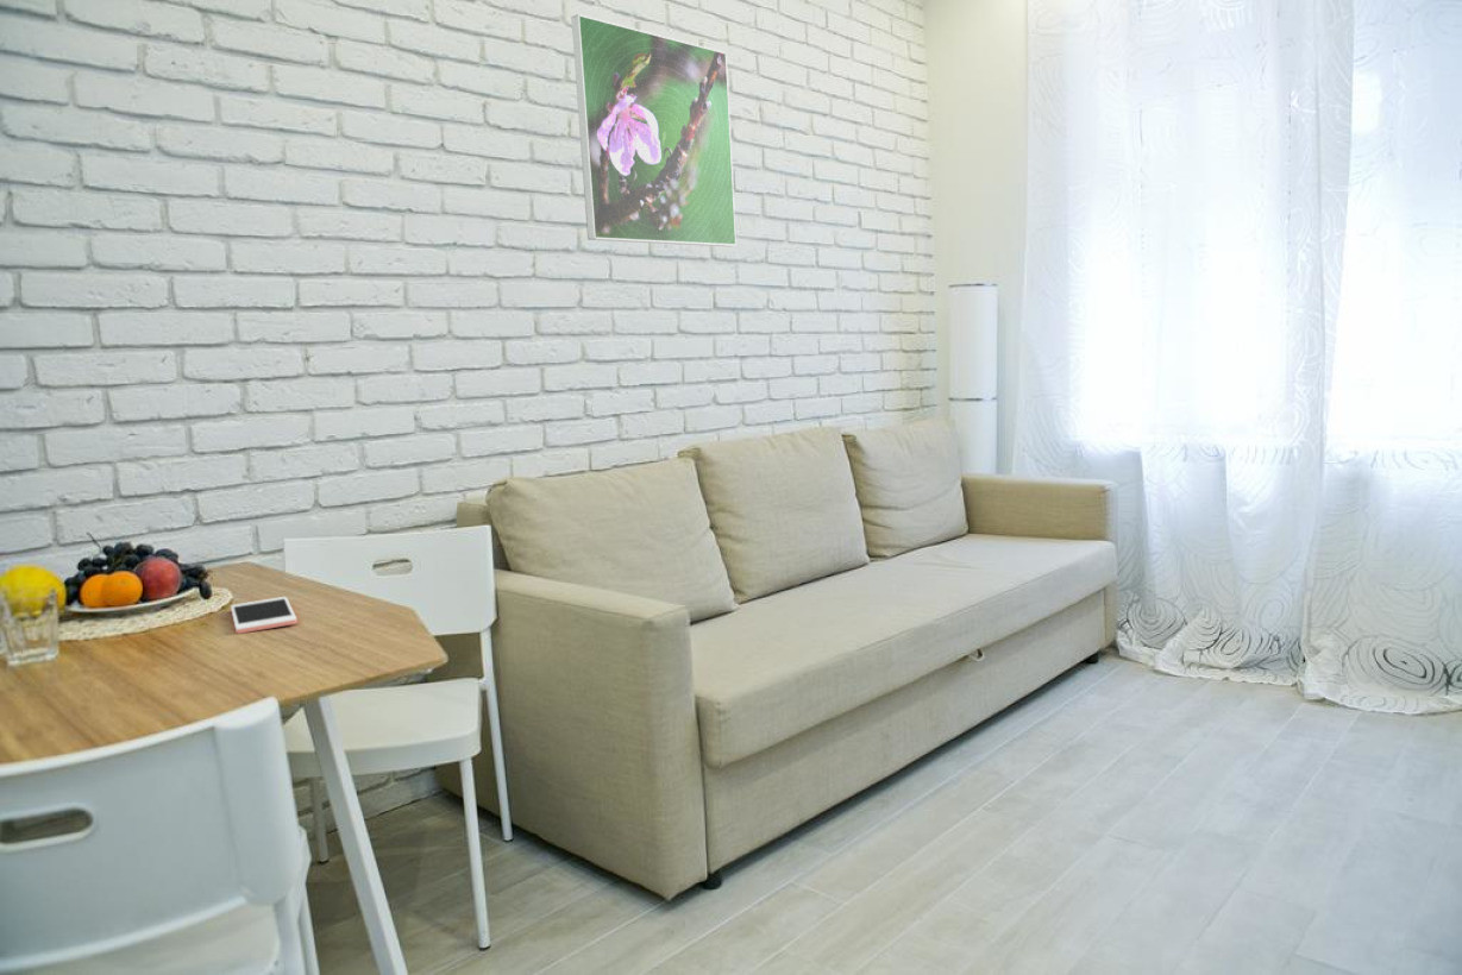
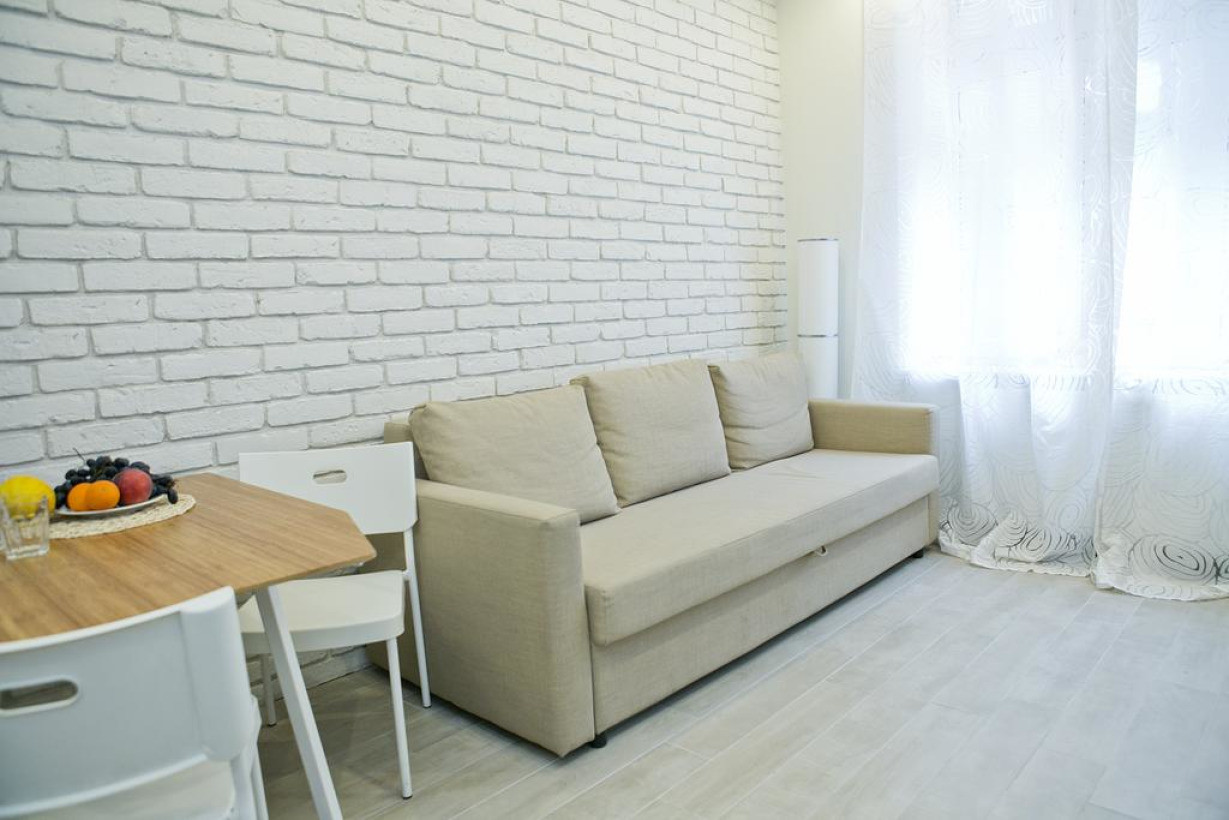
- cell phone [230,596,299,635]
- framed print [570,13,738,247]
